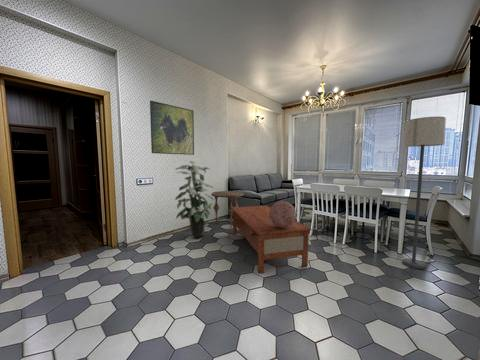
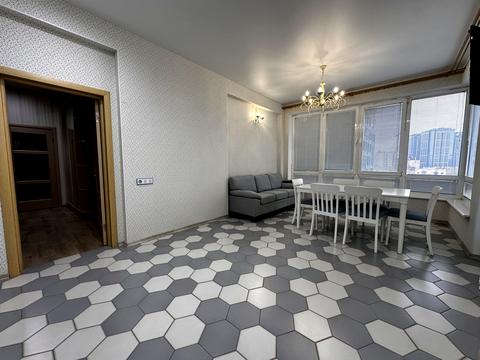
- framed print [149,99,195,156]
- decorative sphere [269,200,297,228]
- indoor plant [174,160,215,239]
- side table [210,190,245,229]
- lamp [401,115,447,270]
- coffee table [232,205,312,274]
